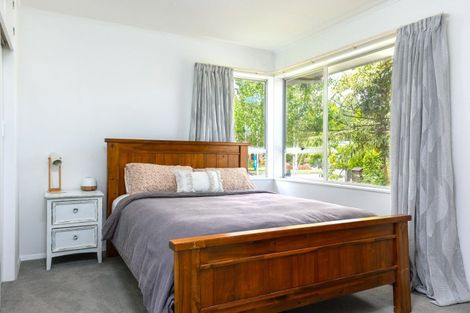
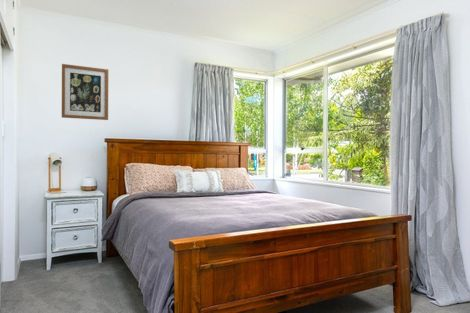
+ wall art [61,63,109,121]
